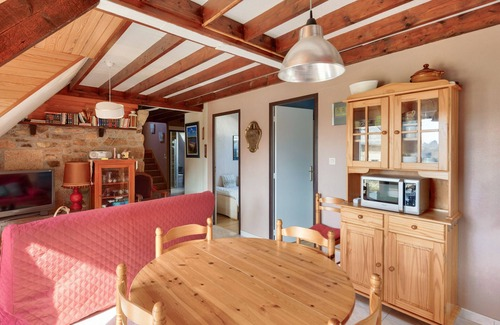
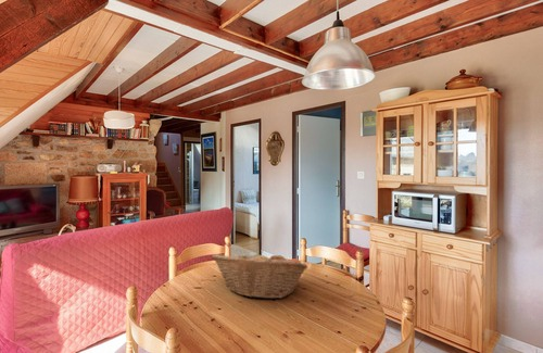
+ fruit basket [211,252,308,300]
